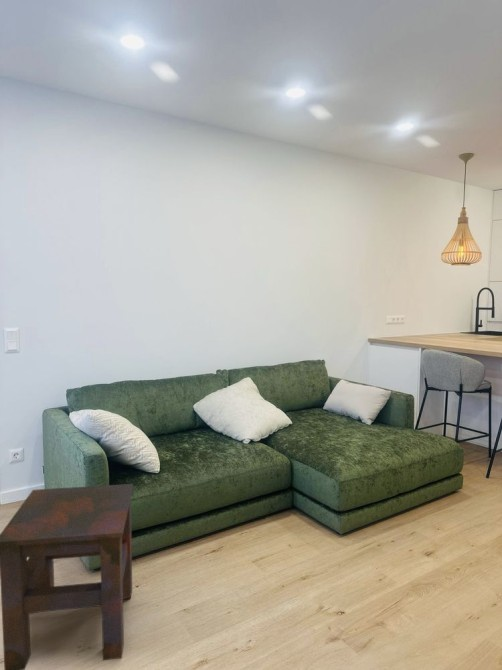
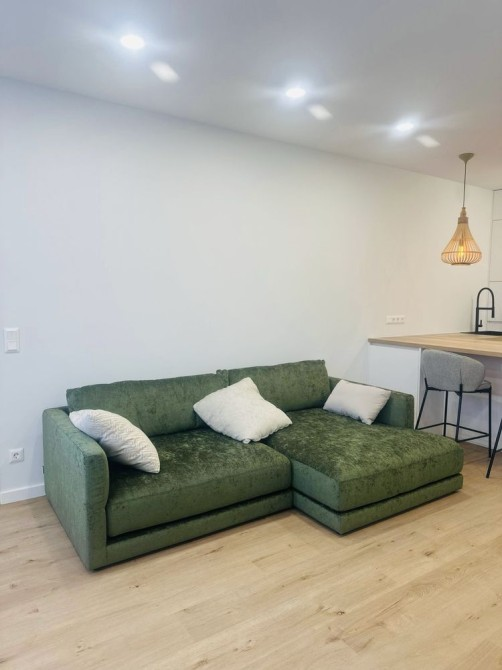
- side table [0,483,134,670]
